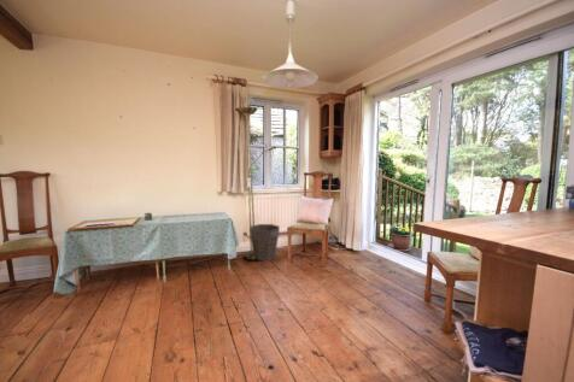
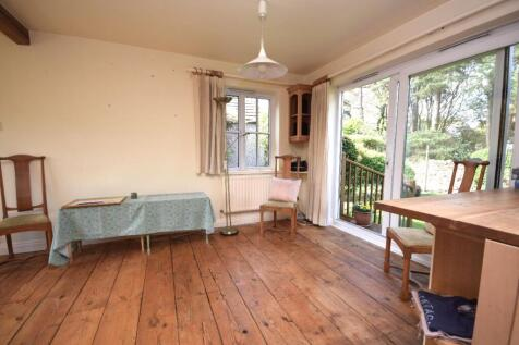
- waste bin [248,223,281,261]
